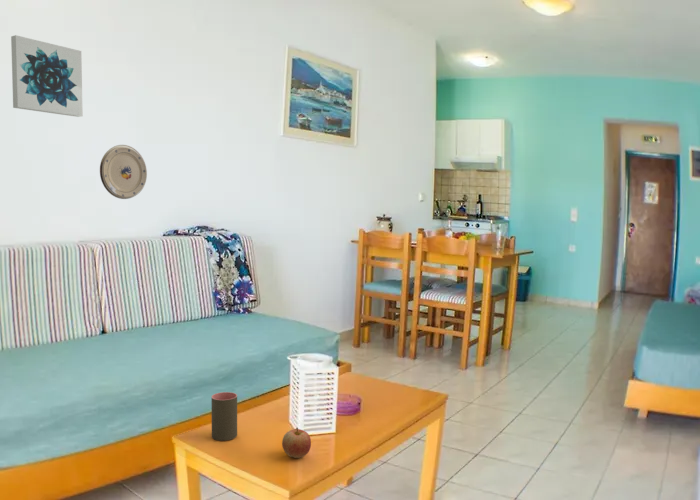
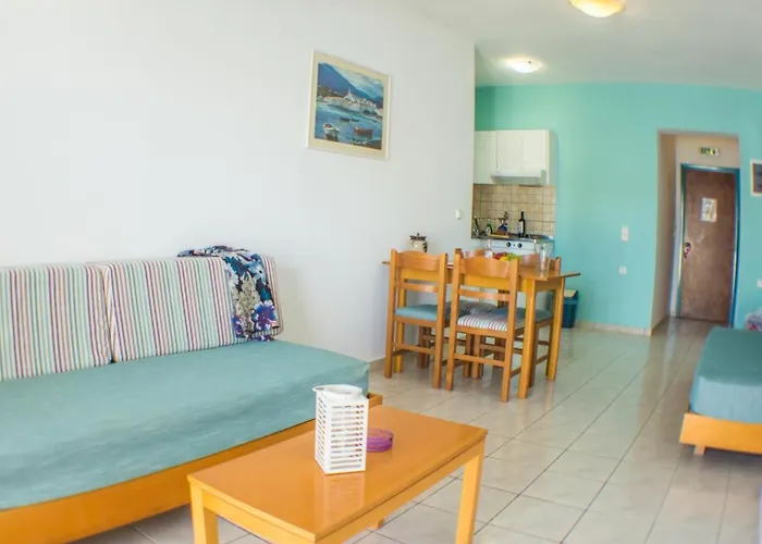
- apple [281,427,312,459]
- wall art [10,34,84,118]
- plate [99,144,148,200]
- cup [211,391,238,442]
